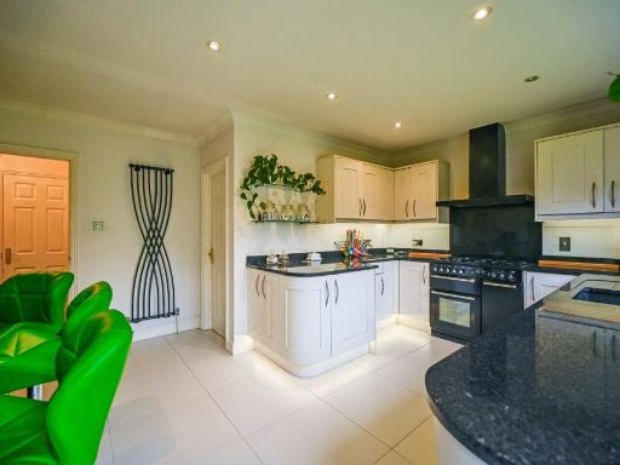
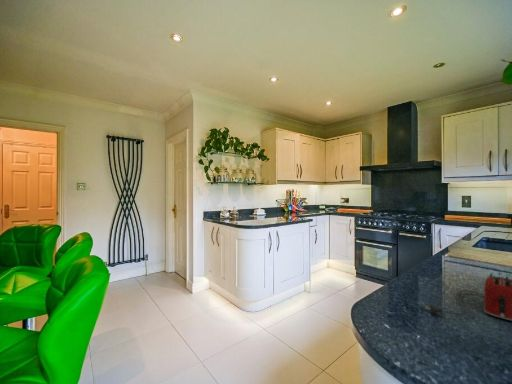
+ toaster [424,275,512,322]
